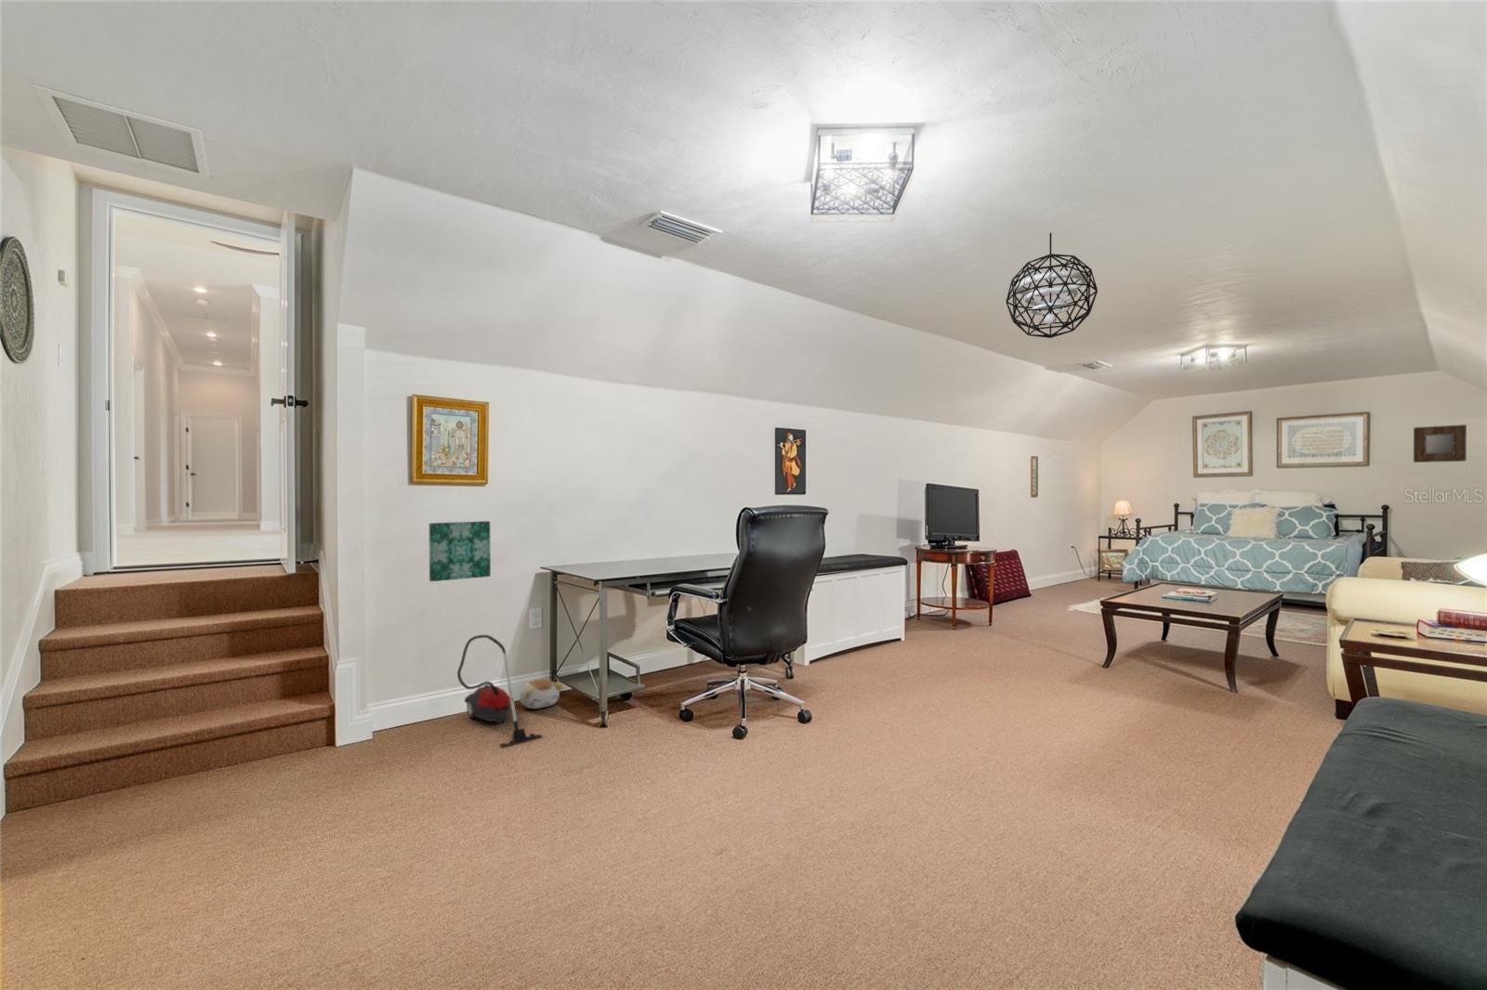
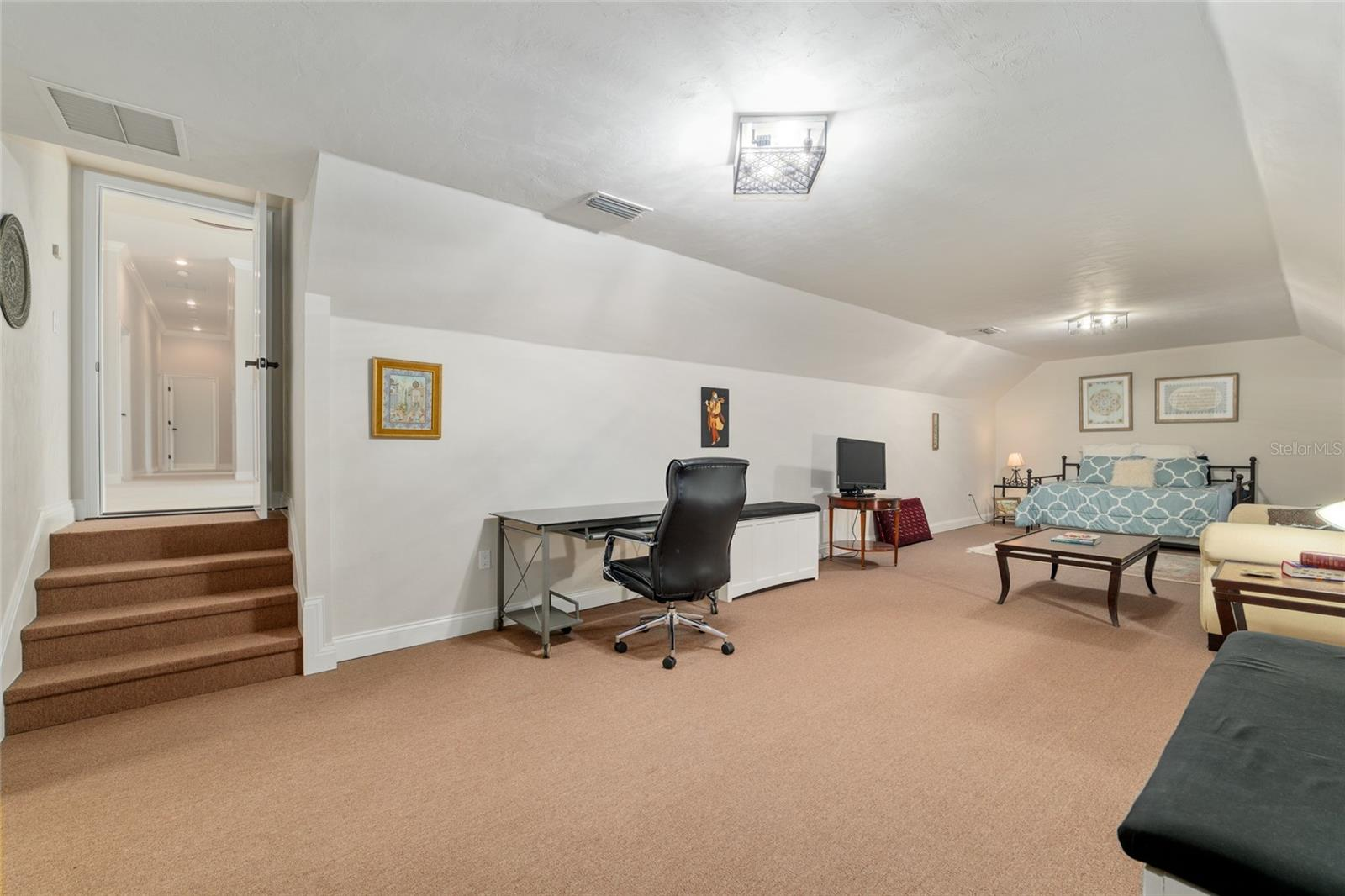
- home mirror [1413,423,1467,463]
- vacuum cleaner [457,634,544,748]
- pendant light [1005,232,1099,339]
- plush toy [519,678,564,709]
- wall art [429,520,492,582]
